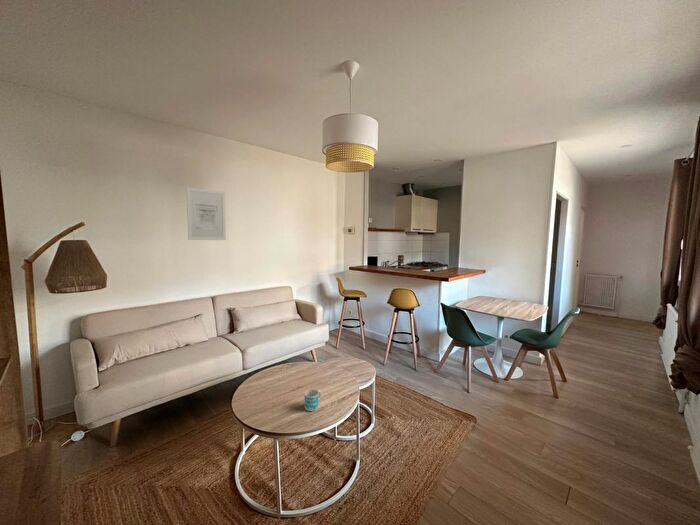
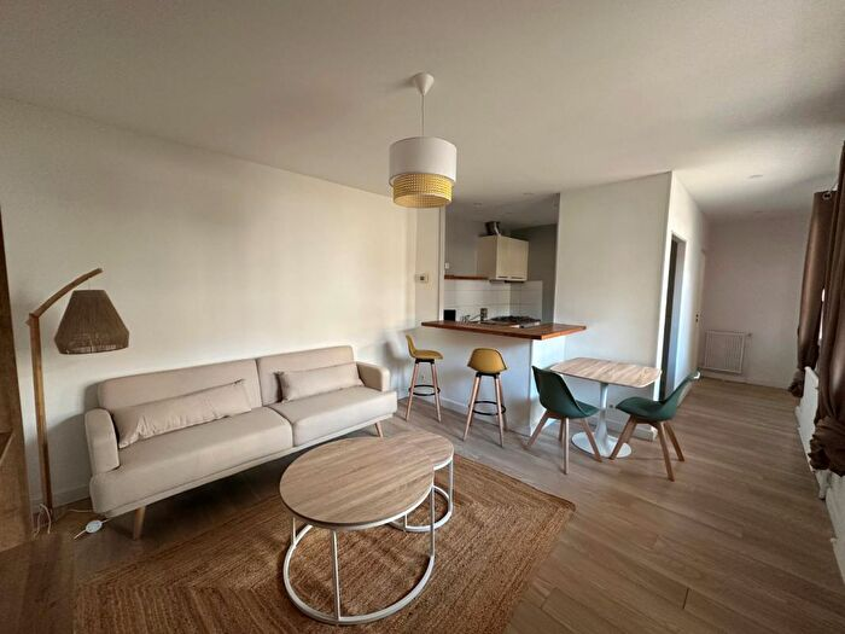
- wall art [186,186,227,241]
- mug [303,388,323,412]
